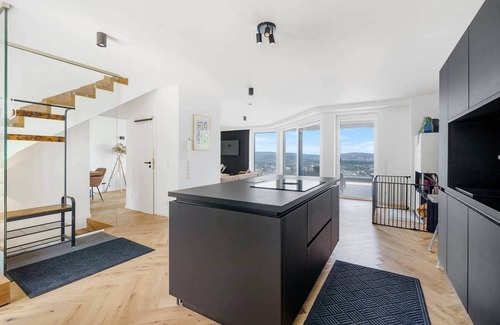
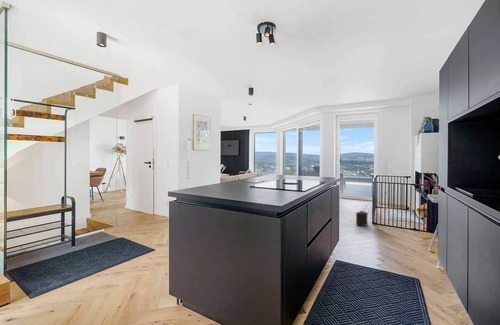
+ satchel [355,204,373,227]
